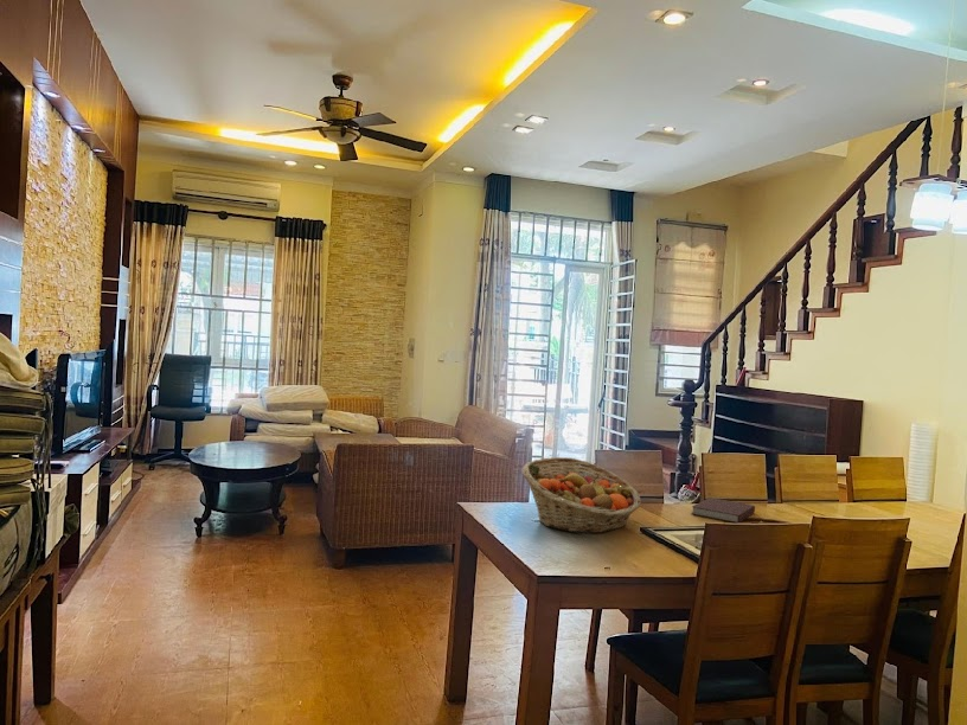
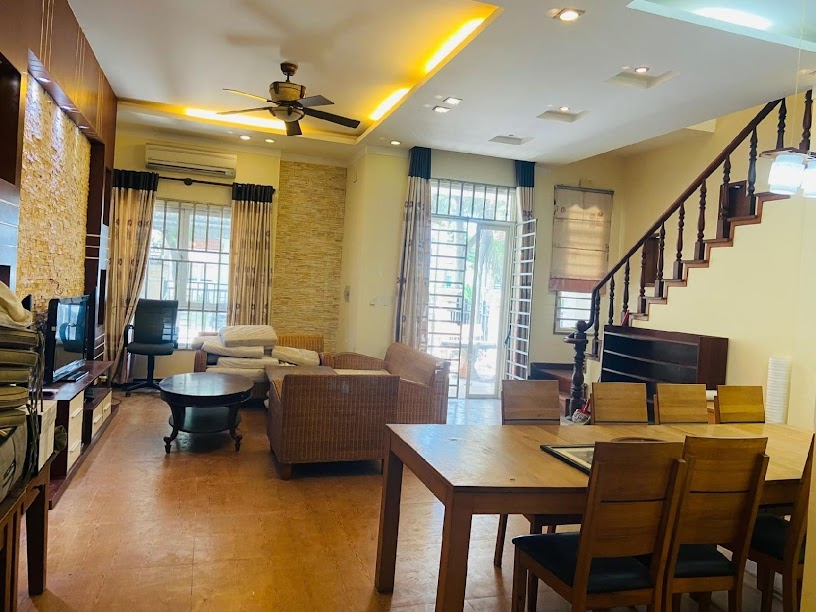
- fruit basket [521,456,642,534]
- notebook [691,496,756,524]
